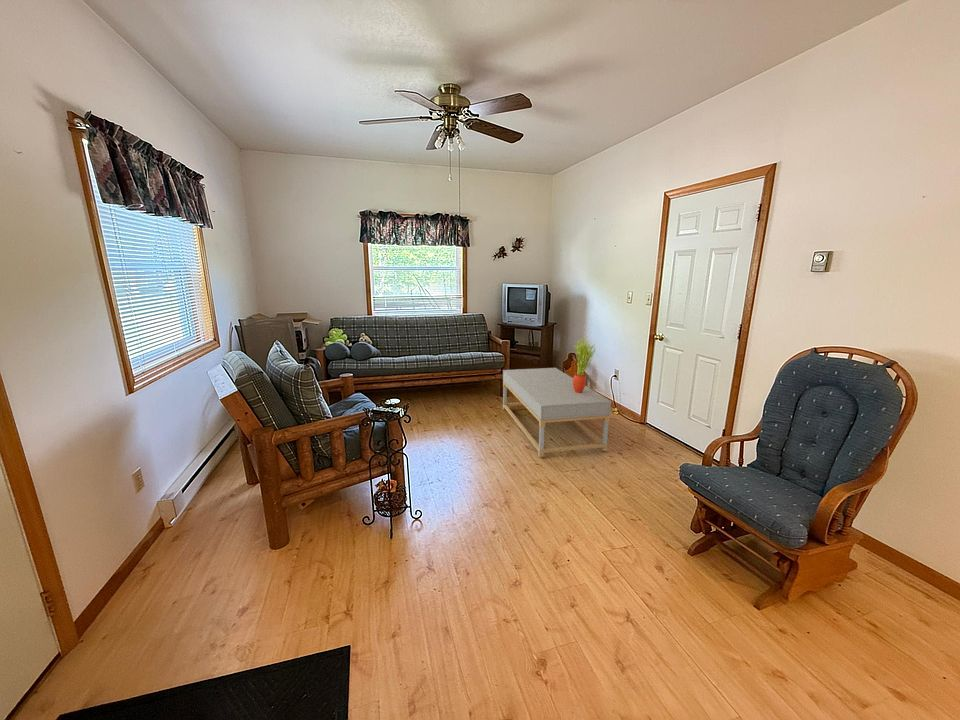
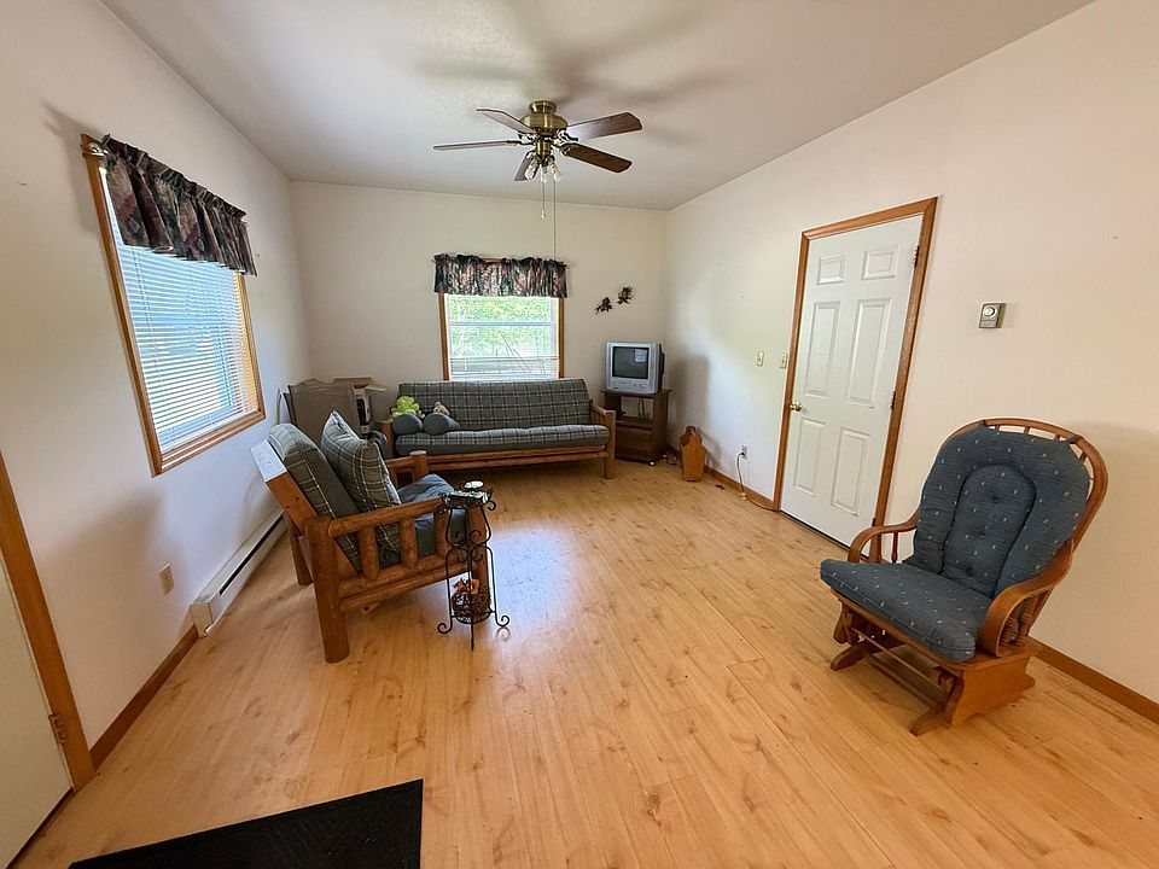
- potted plant [573,337,597,393]
- coffee table [502,367,612,458]
